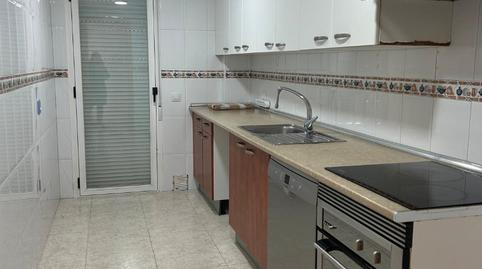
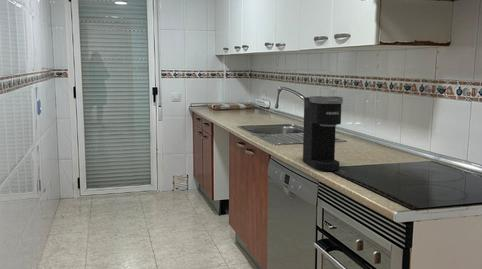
+ coffee maker [302,95,344,172]
